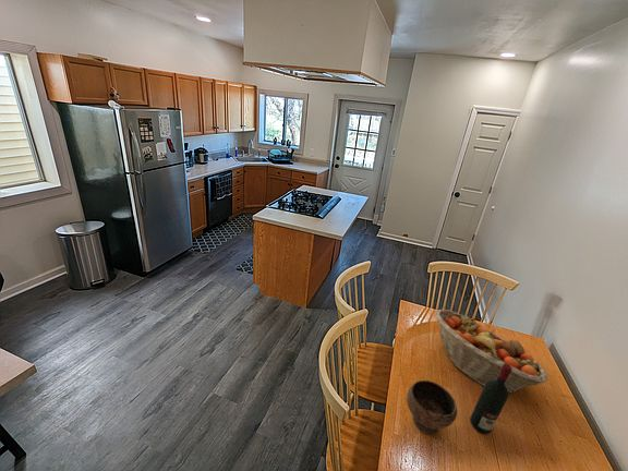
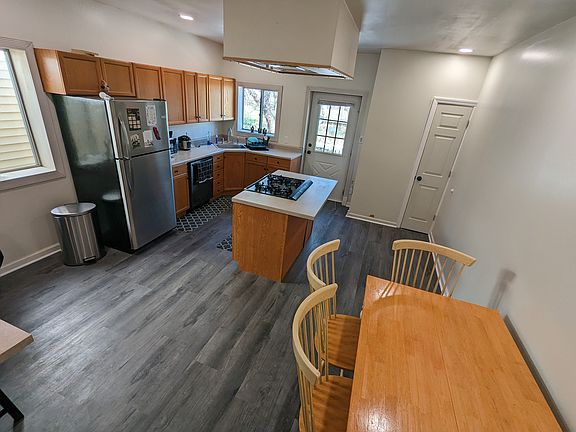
- bowl [406,379,458,435]
- fruit basket [434,309,548,394]
- alcohol [469,364,512,435]
